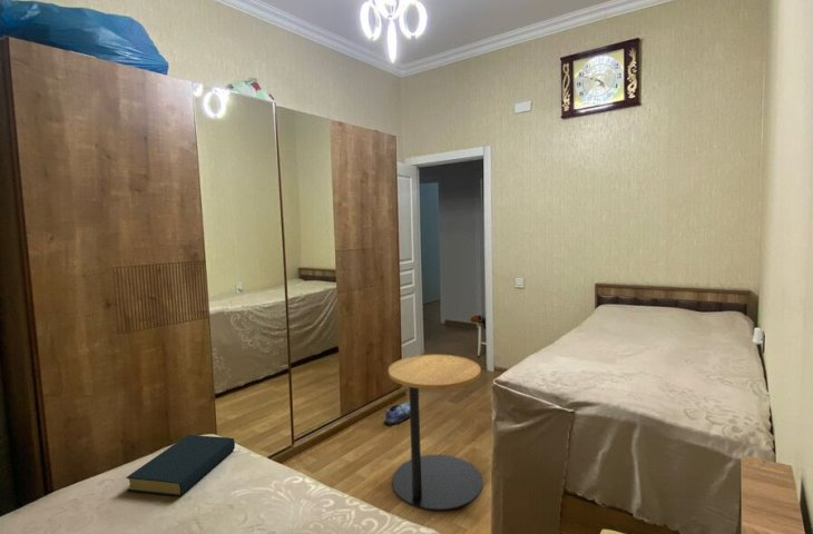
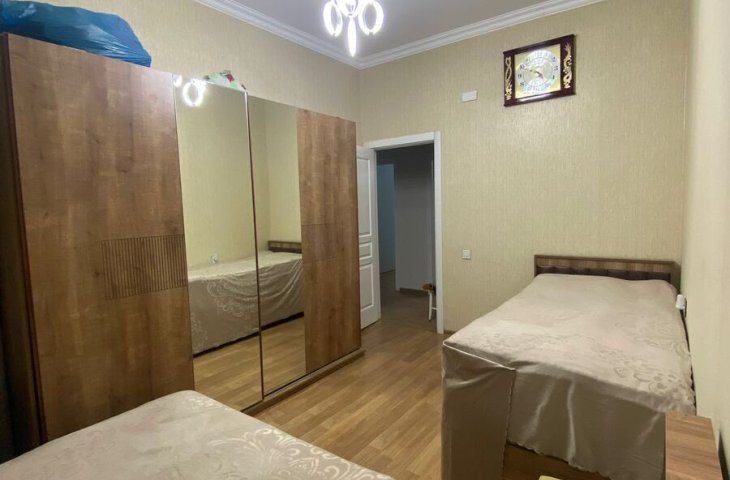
- side table [388,354,483,512]
- shoe [383,402,410,427]
- hardback book [125,434,236,497]
